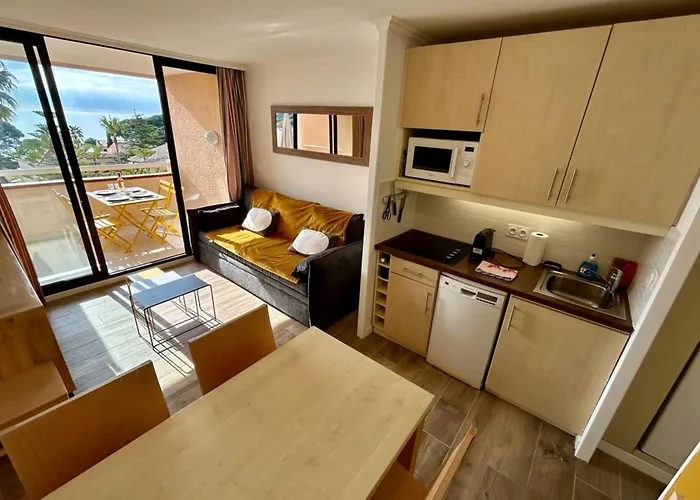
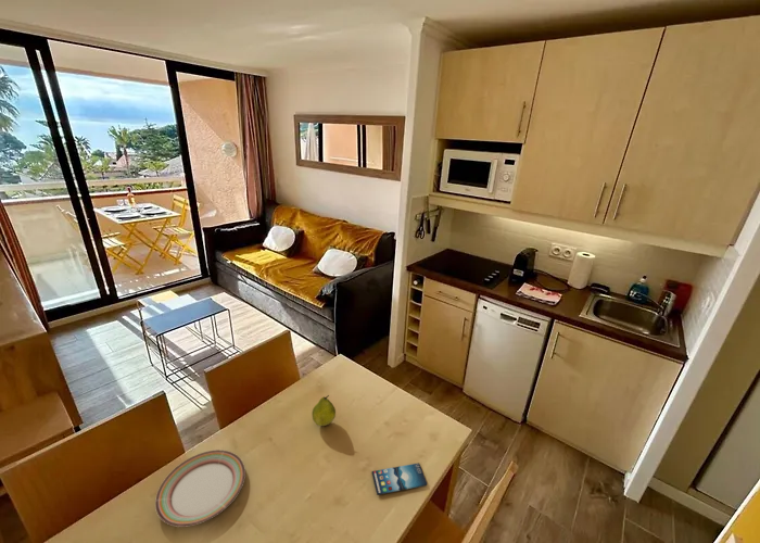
+ fruit [312,394,337,427]
+ smartphone [371,463,428,496]
+ plate [154,449,246,528]
